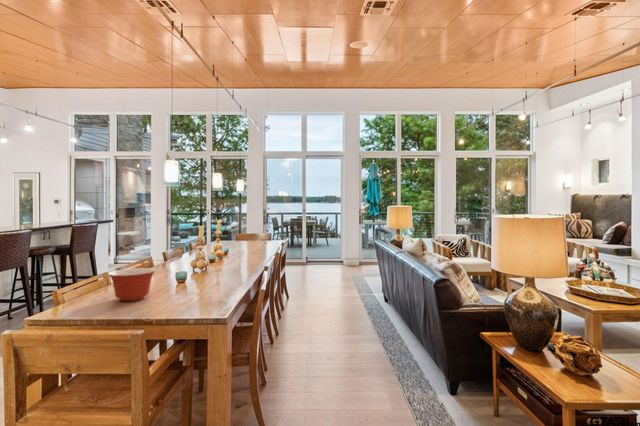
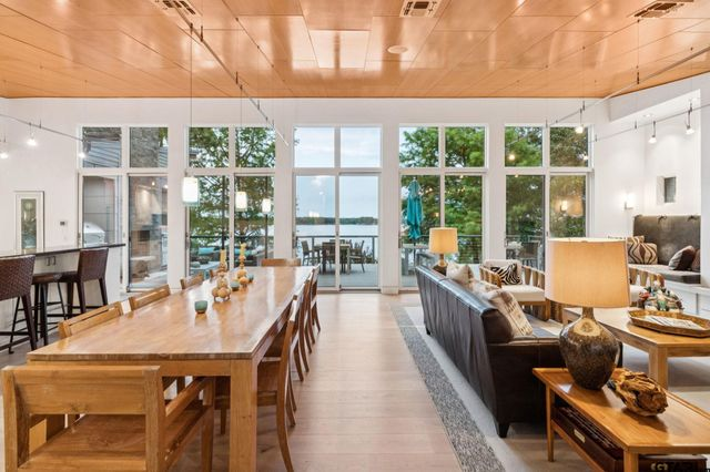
- mixing bowl [107,267,157,302]
